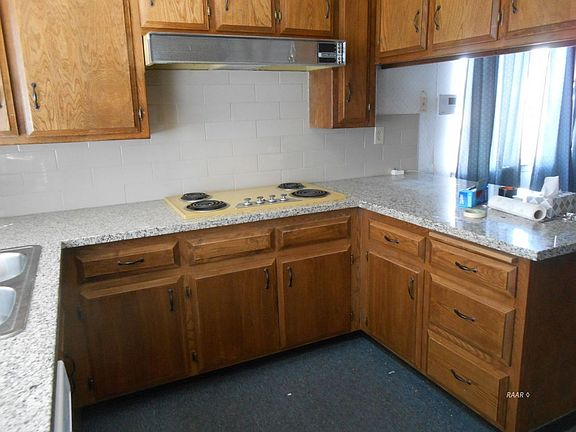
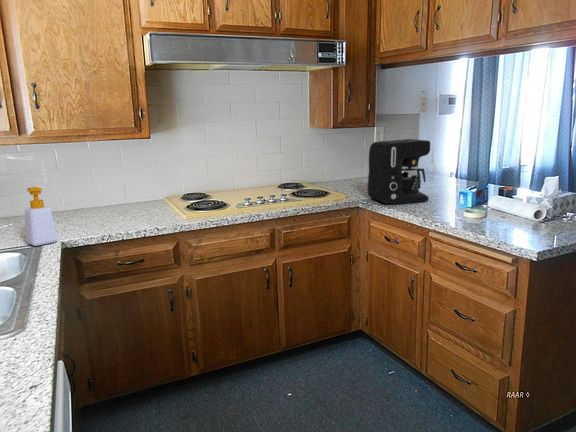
+ soap bottle [24,186,59,247]
+ coffee maker [367,138,431,205]
